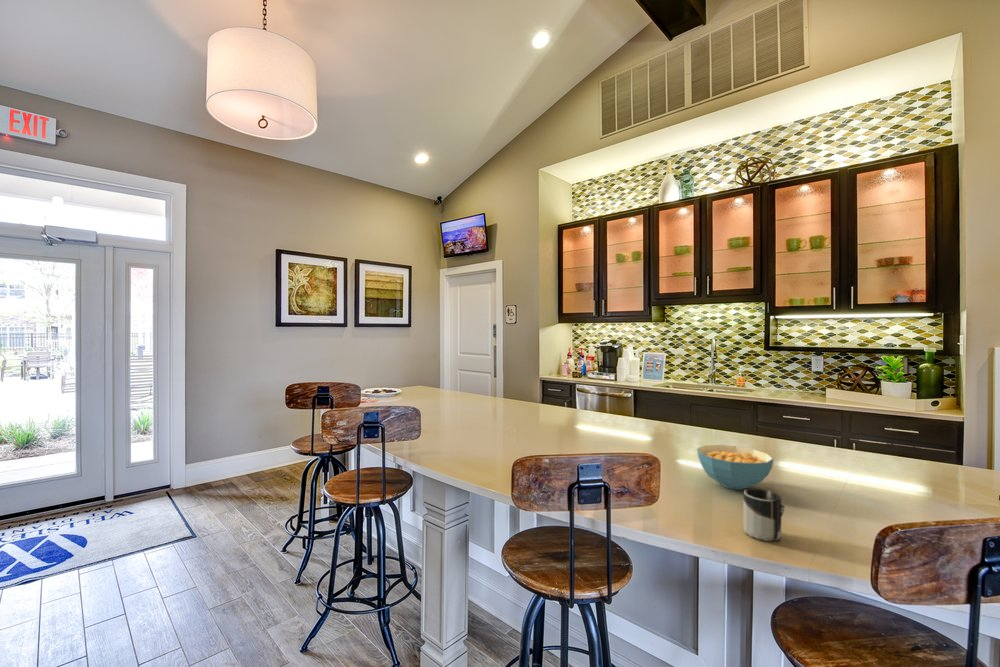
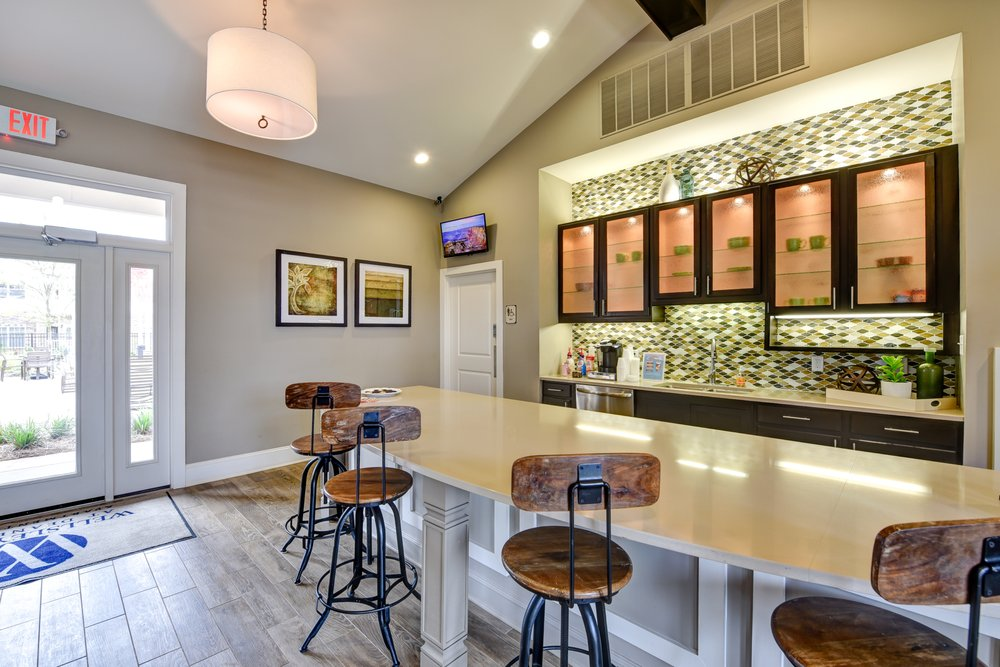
- cereal bowl [696,444,774,491]
- cup [743,488,786,542]
